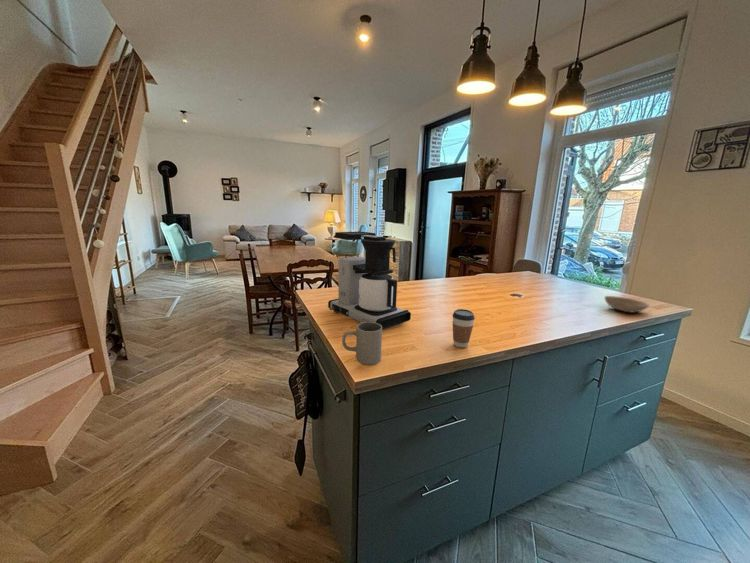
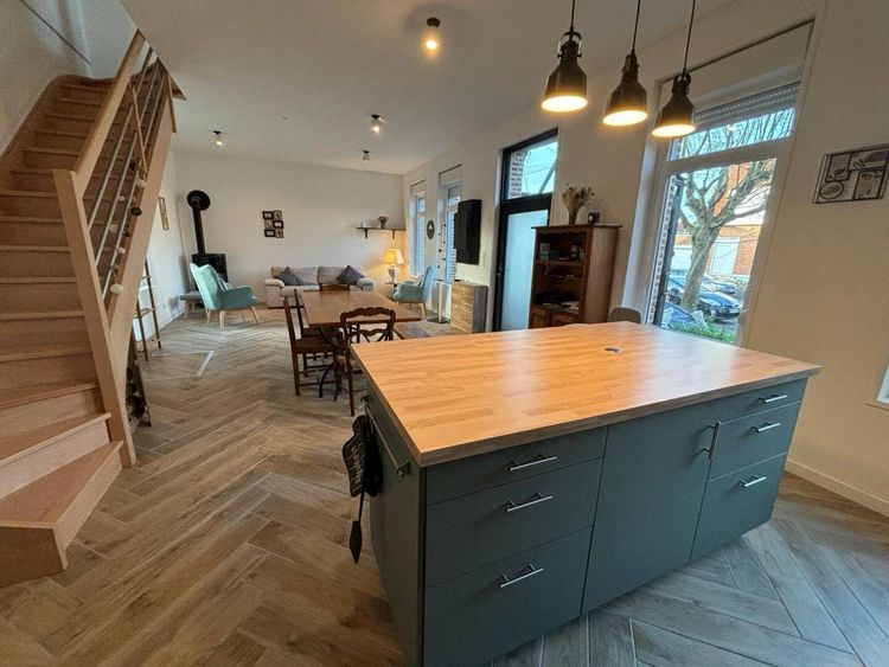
- mug [341,322,383,365]
- bowl [604,295,651,314]
- coffee maker [327,230,412,331]
- coffee cup [452,308,476,349]
